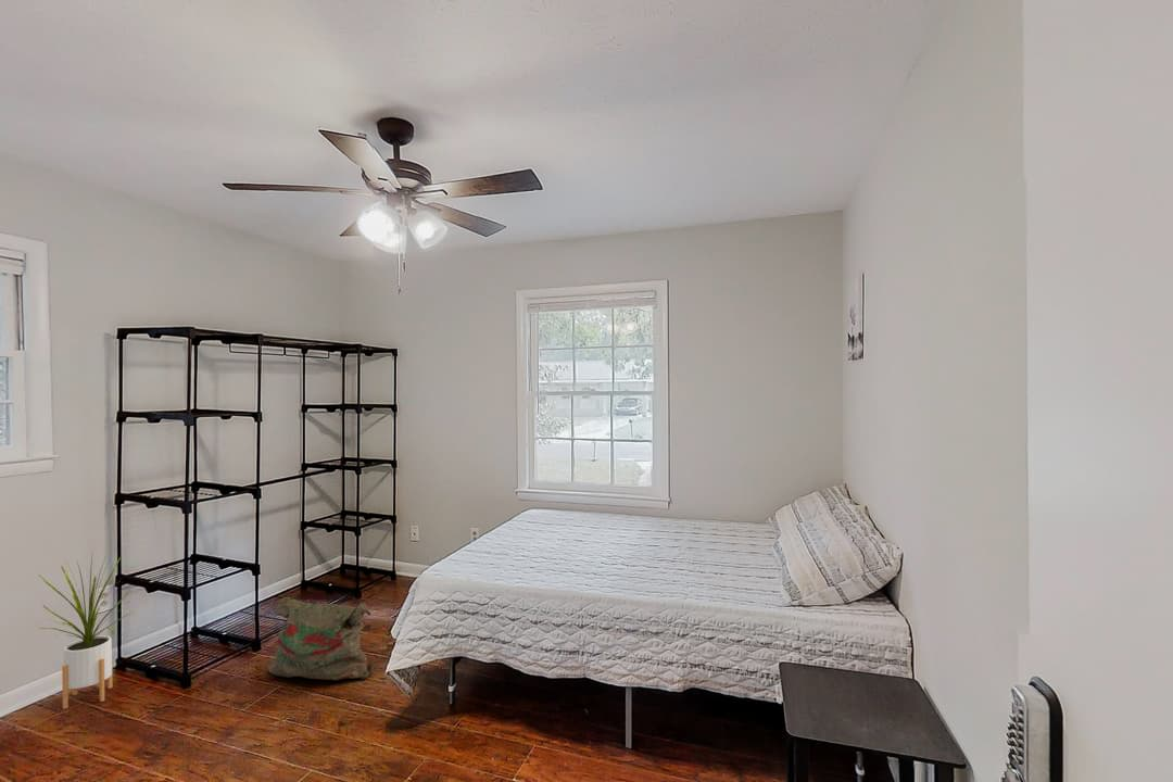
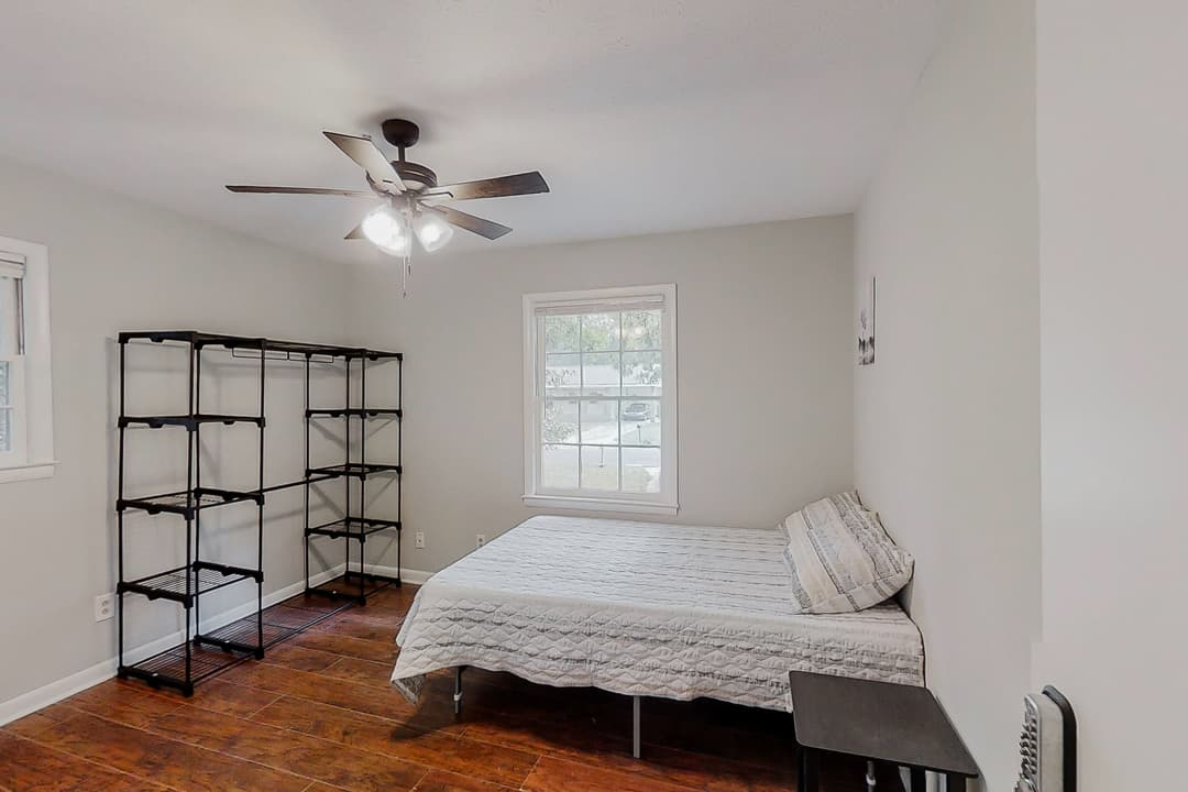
- bag [267,596,375,681]
- house plant [38,553,135,710]
